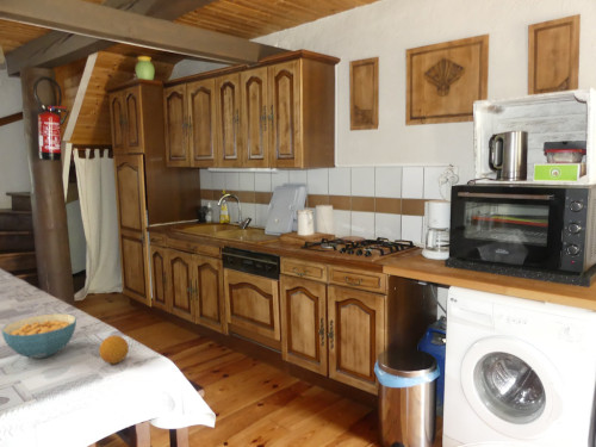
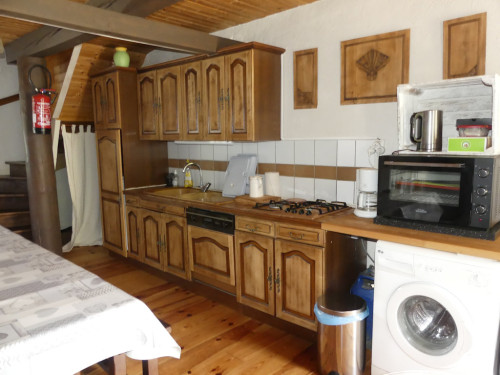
- cereal bowl [1,312,77,360]
- fruit [98,334,130,365]
